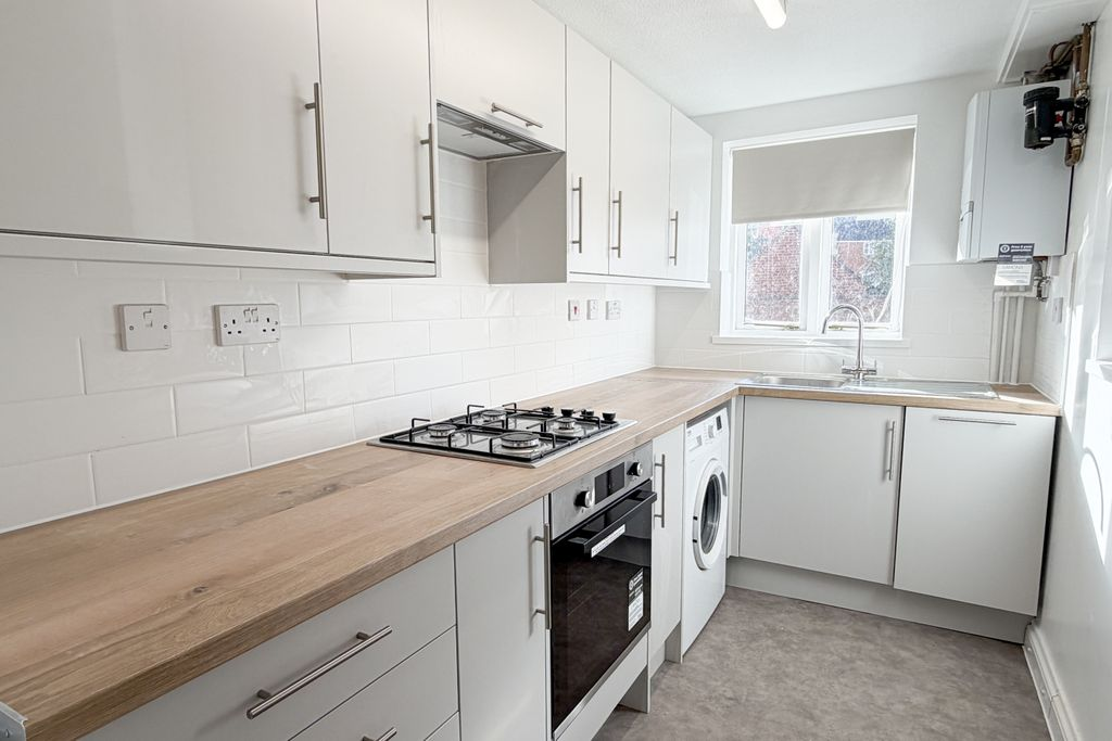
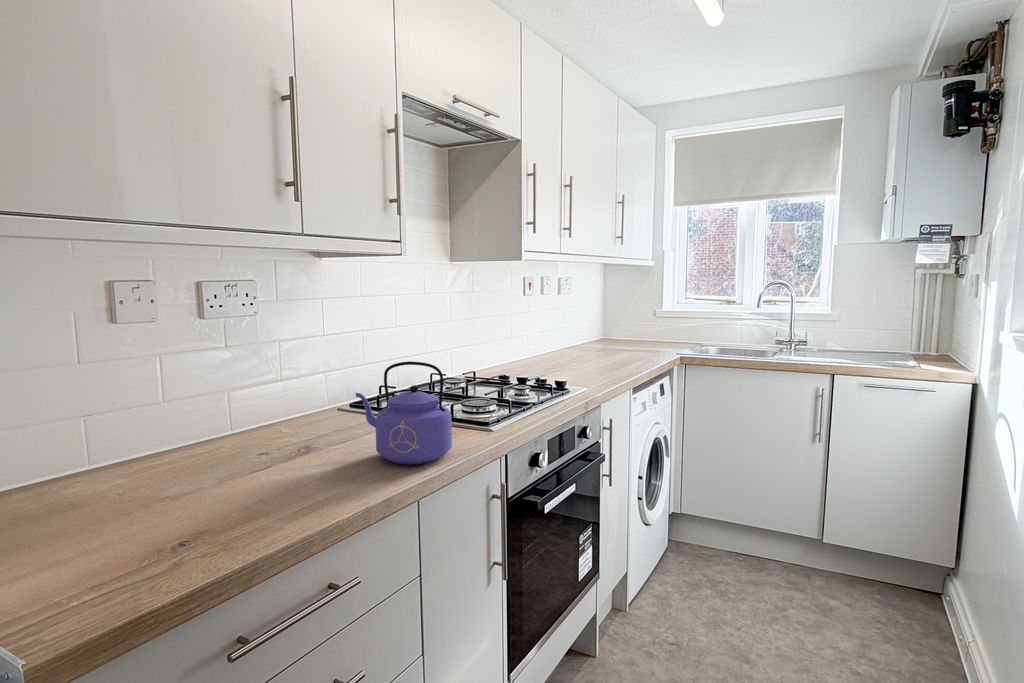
+ kettle [355,361,453,466]
